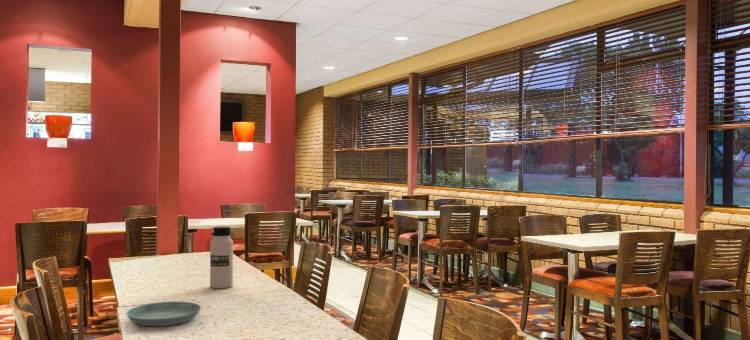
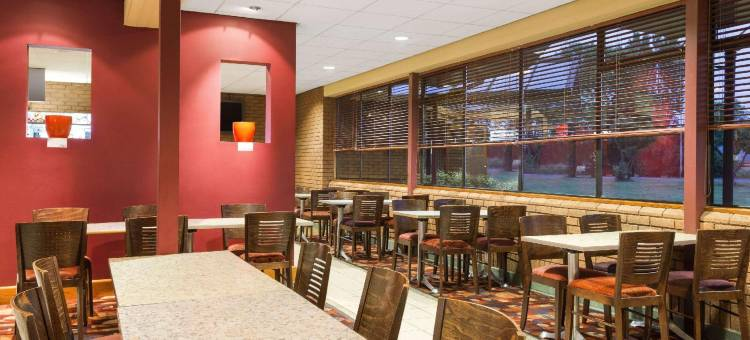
- saucer [126,301,202,327]
- water bottle [209,226,234,289]
